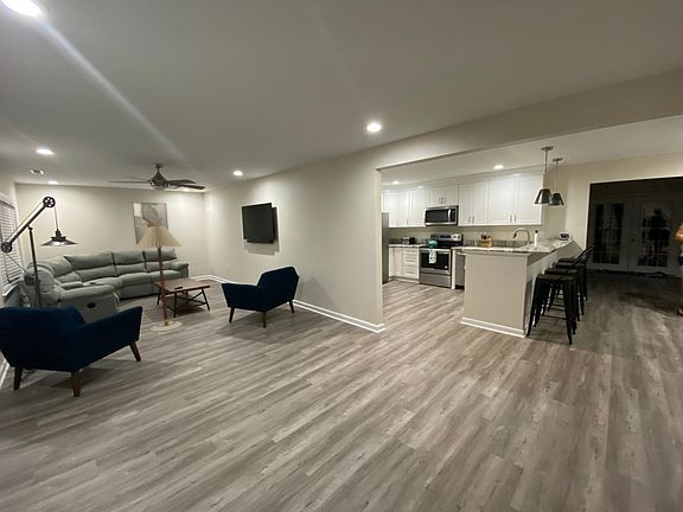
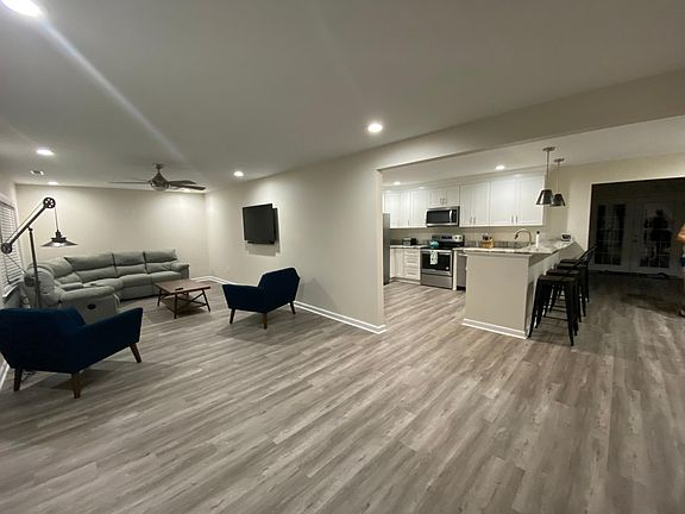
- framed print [132,201,170,245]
- floor lamp [134,226,184,333]
